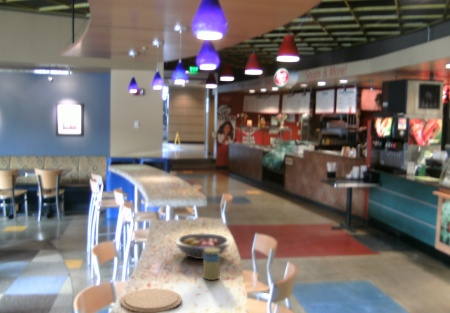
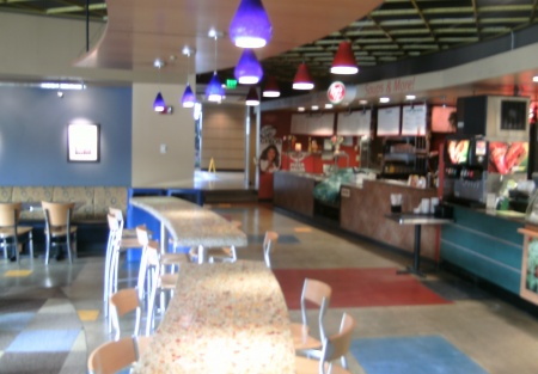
- jar [202,248,221,281]
- fruit bowl [174,233,231,260]
- plate [120,287,183,313]
